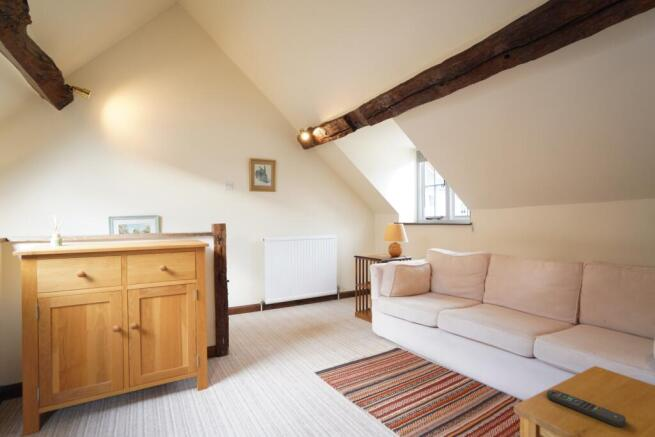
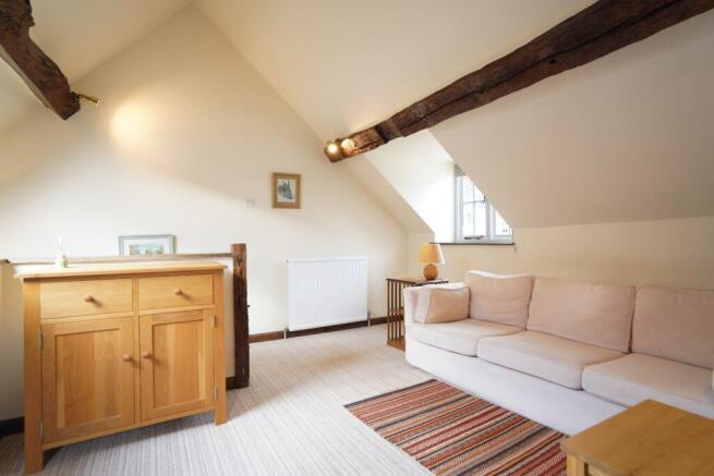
- remote control [546,389,627,428]
